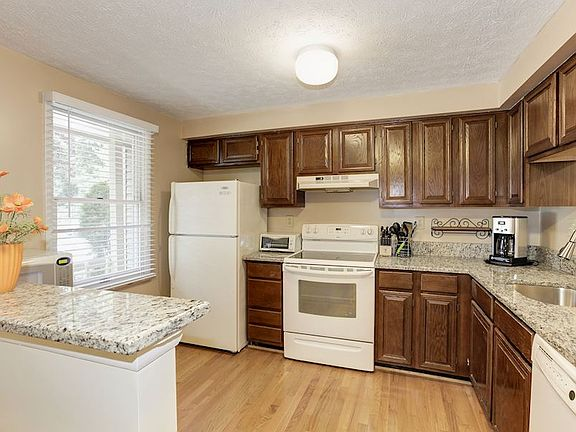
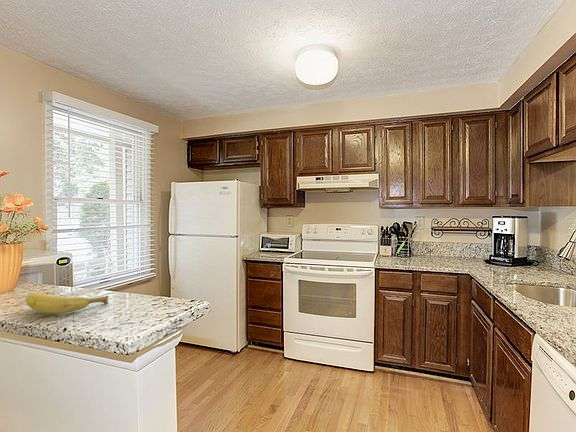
+ fruit [24,292,110,315]
